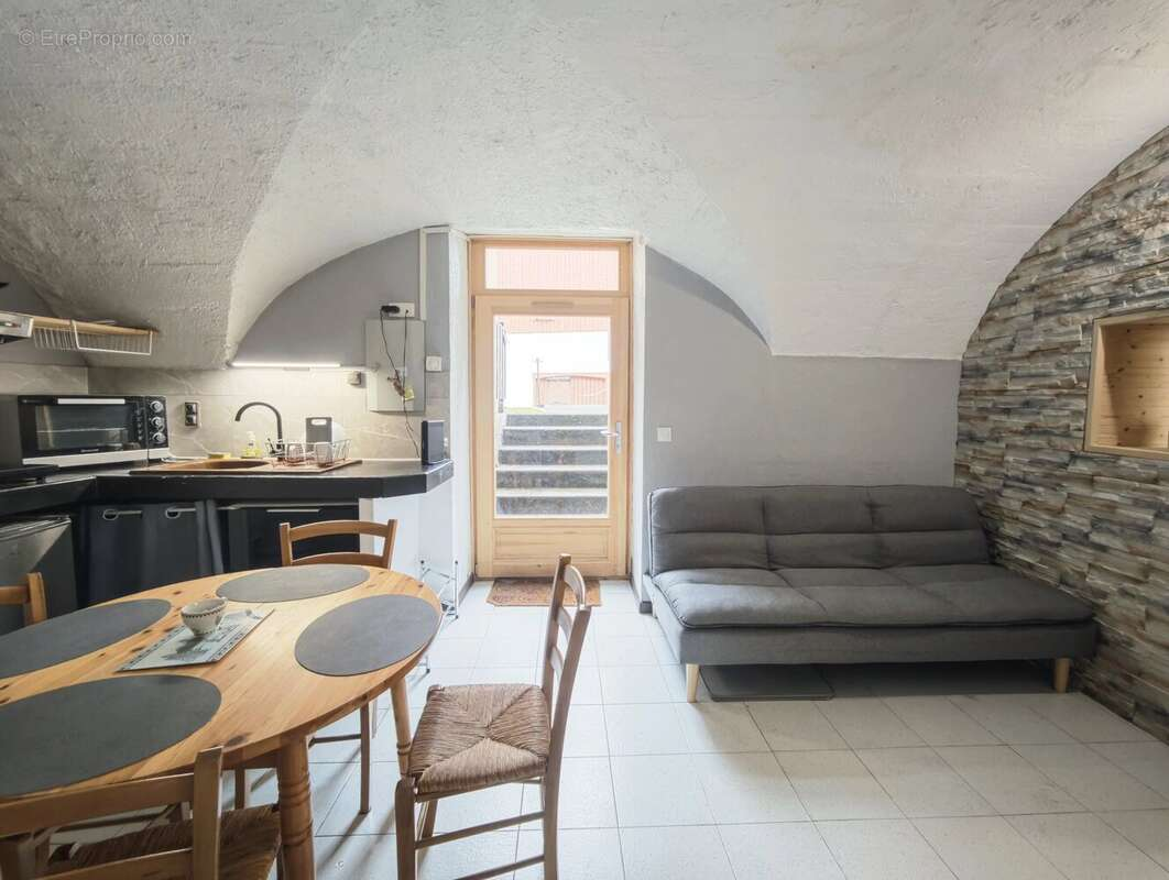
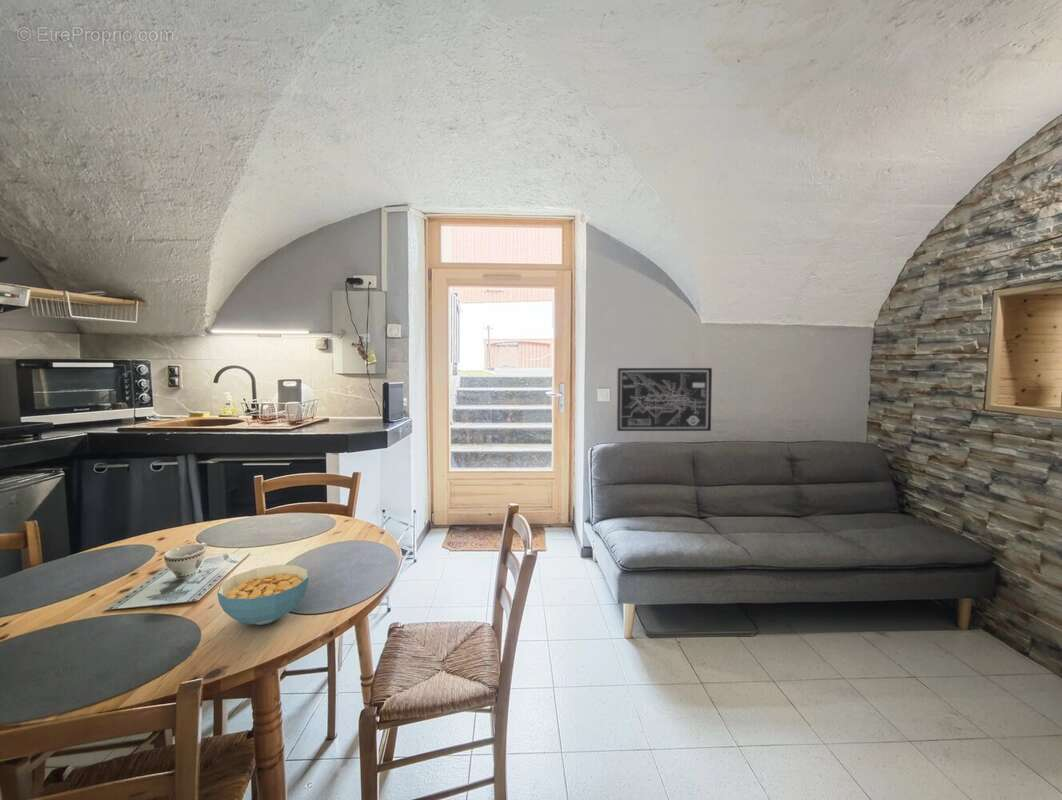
+ cereal bowl [216,564,310,626]
+ wall art [616,367,713,432]
